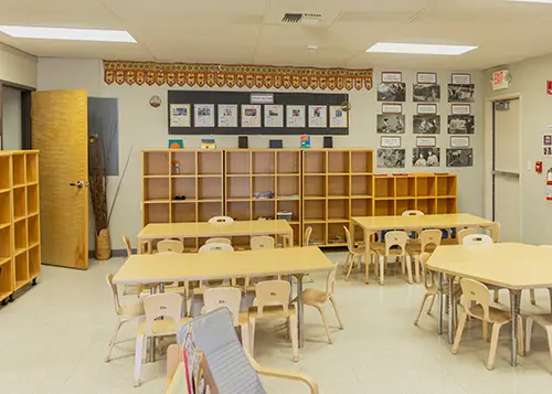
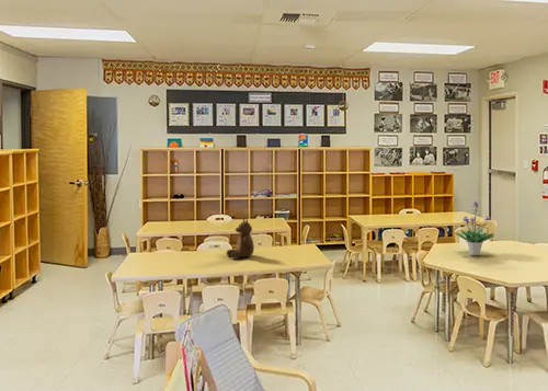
+ potted plant [454,200,495,256]
+ teddy bear [226,217,255,260]
